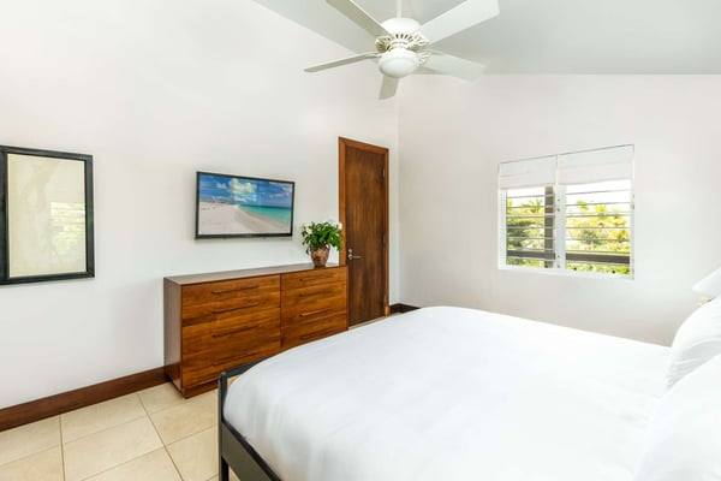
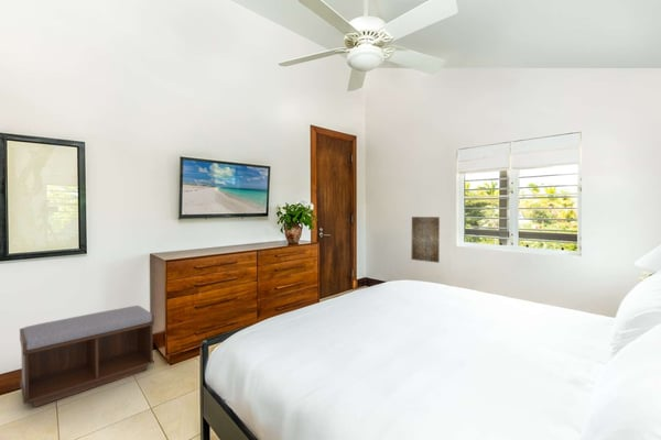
+ wall art [410,216,441,264]
+ bench [19,305,155,408]
